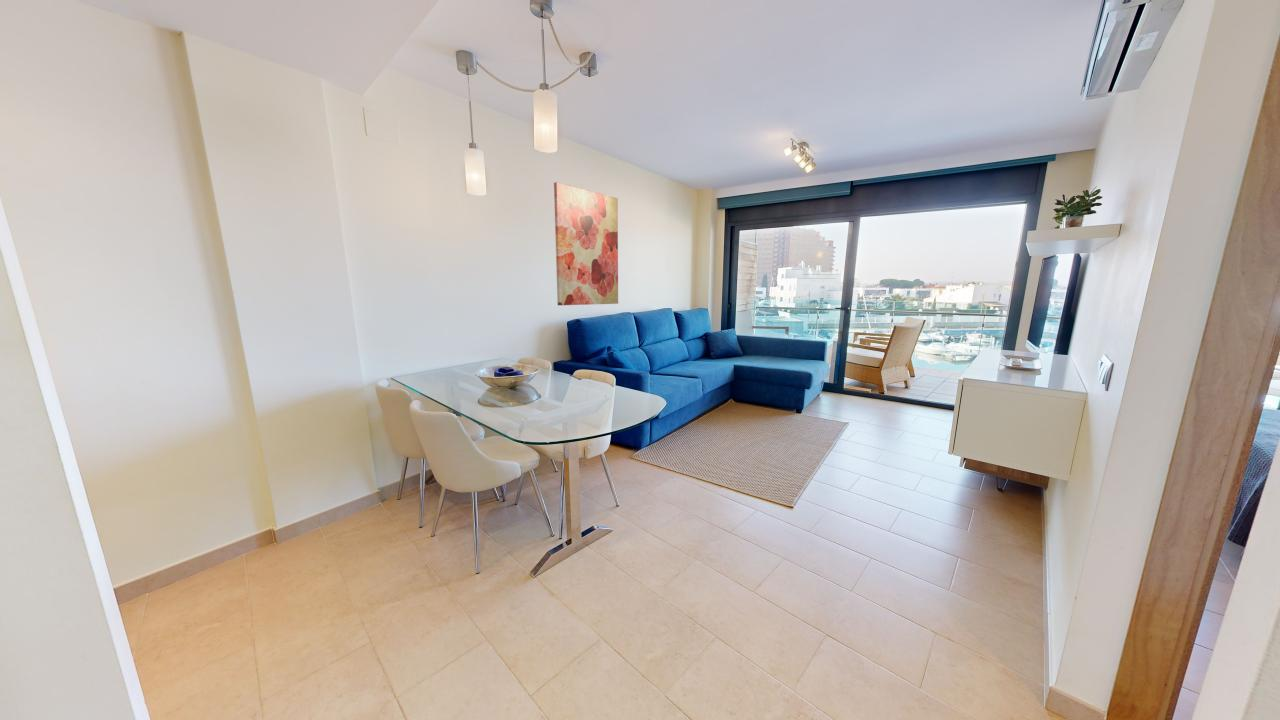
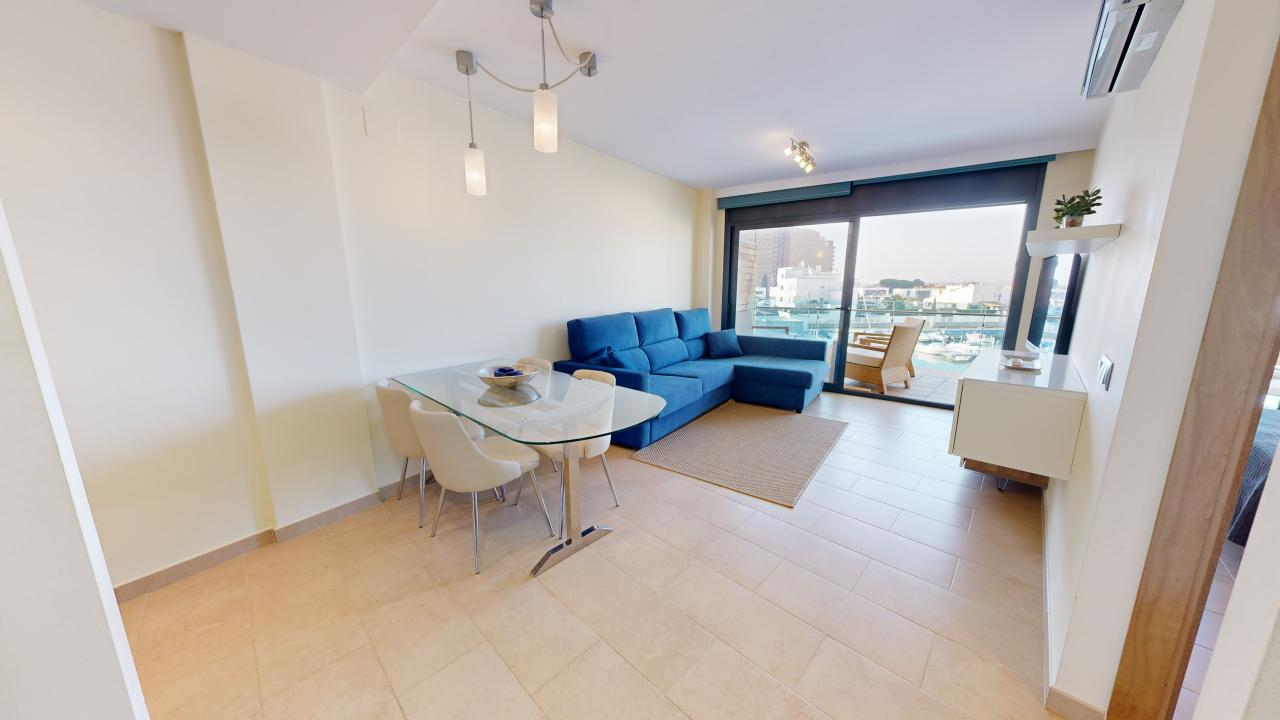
- wall art [553,181,619,306]
